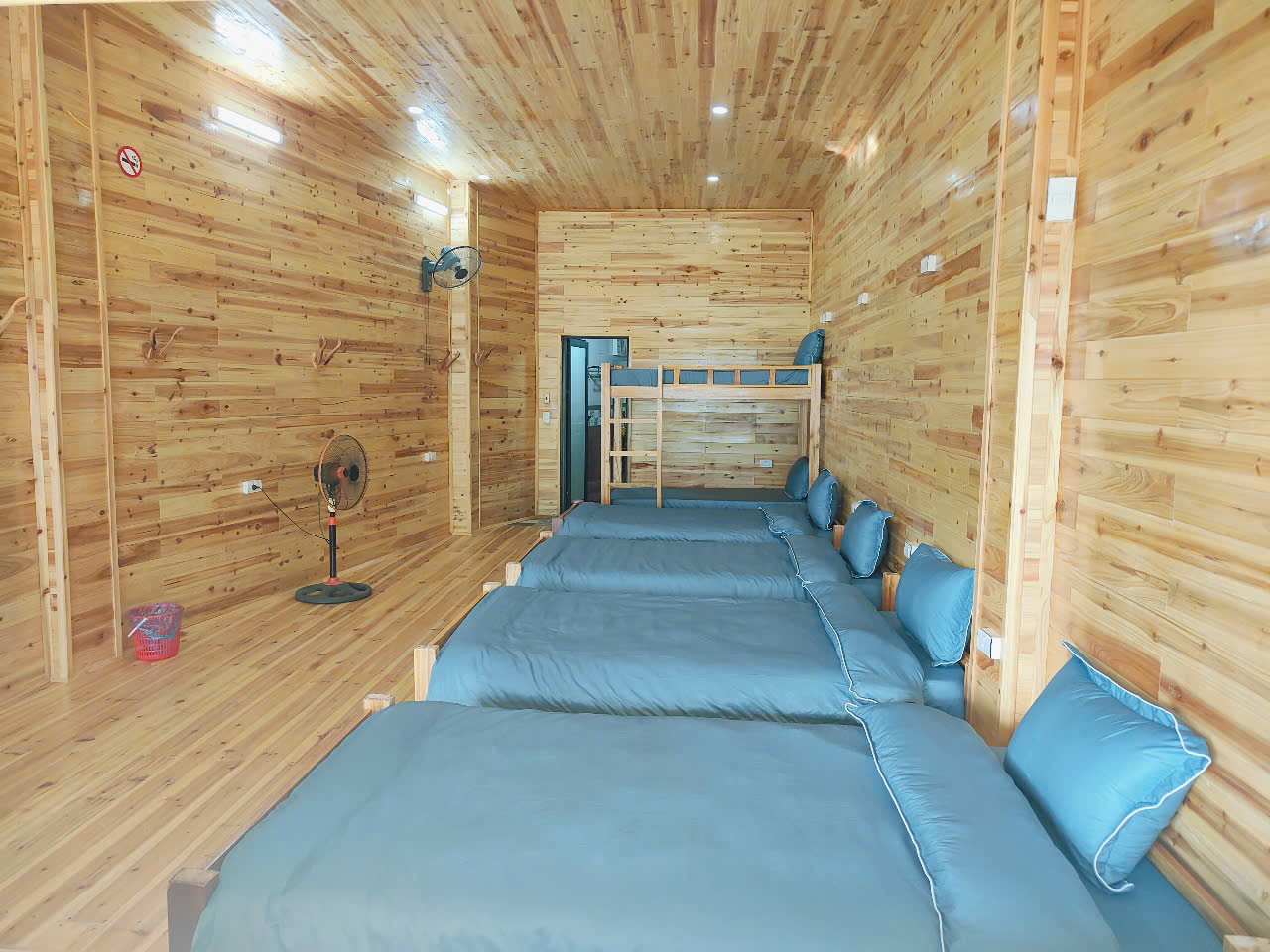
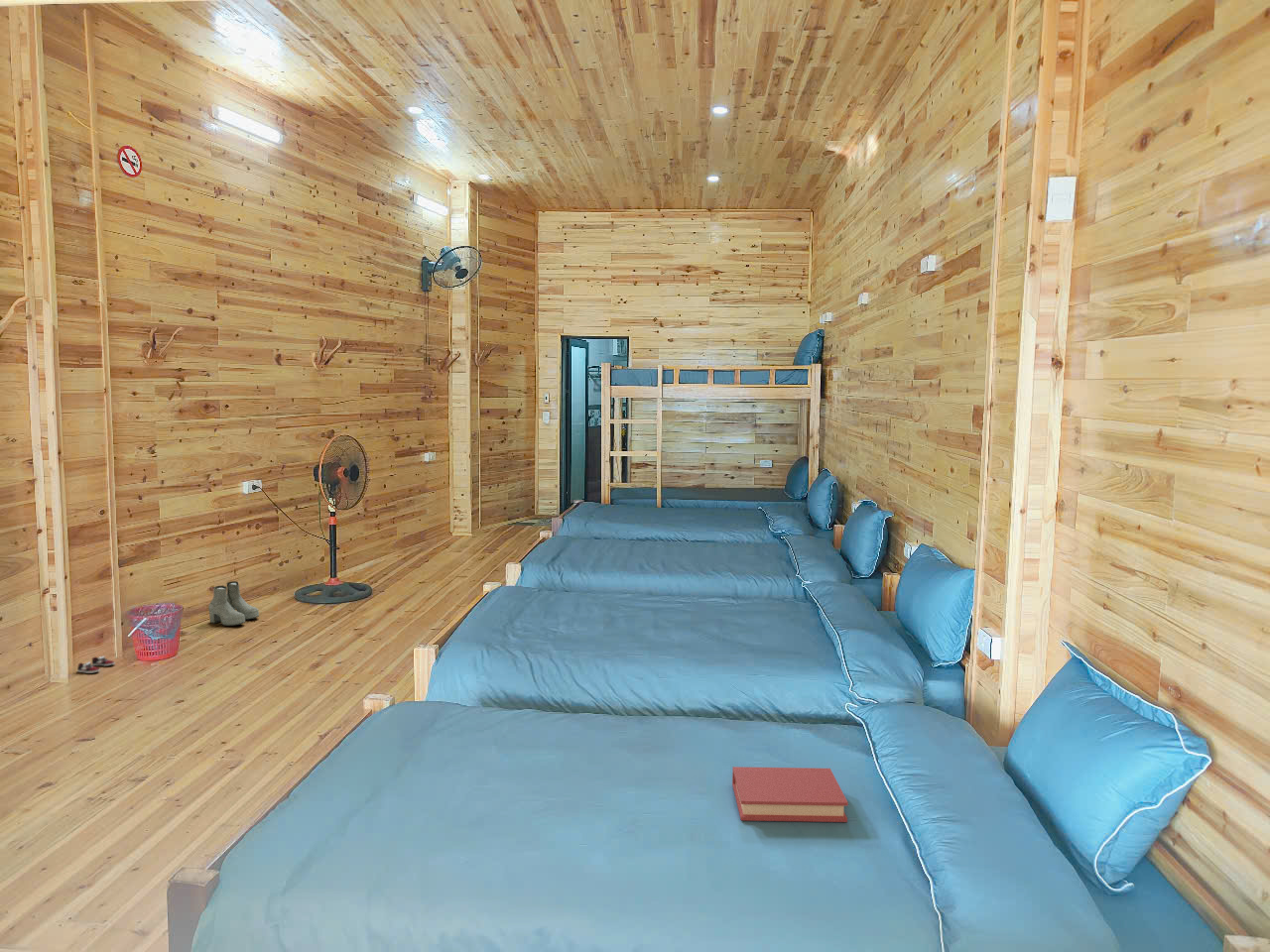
+ boots [207,580,260,627]
+ sneaker [76,655,116,674]
+ book [731,766,849,823]
